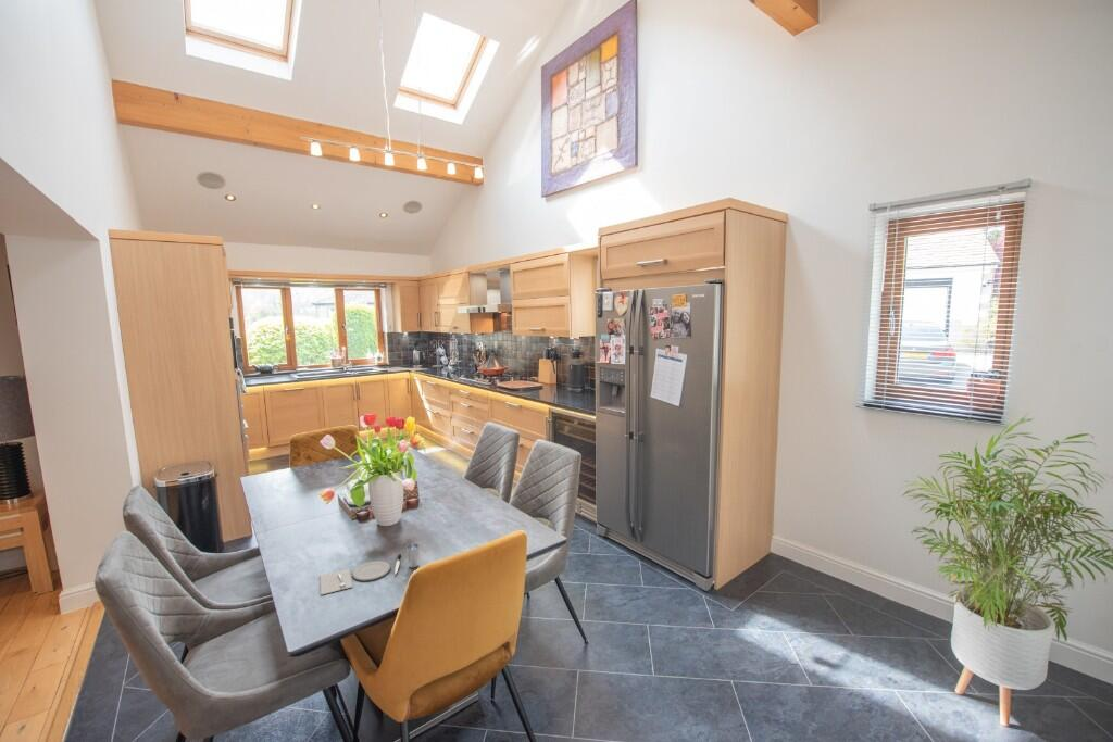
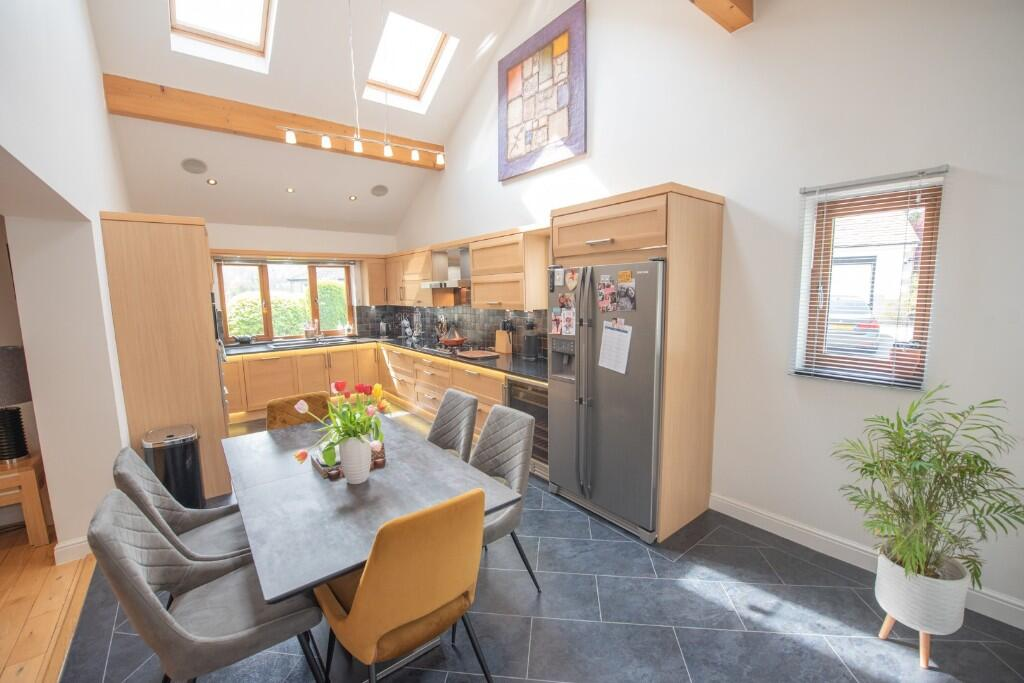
- placemat [318,542,420,596]
